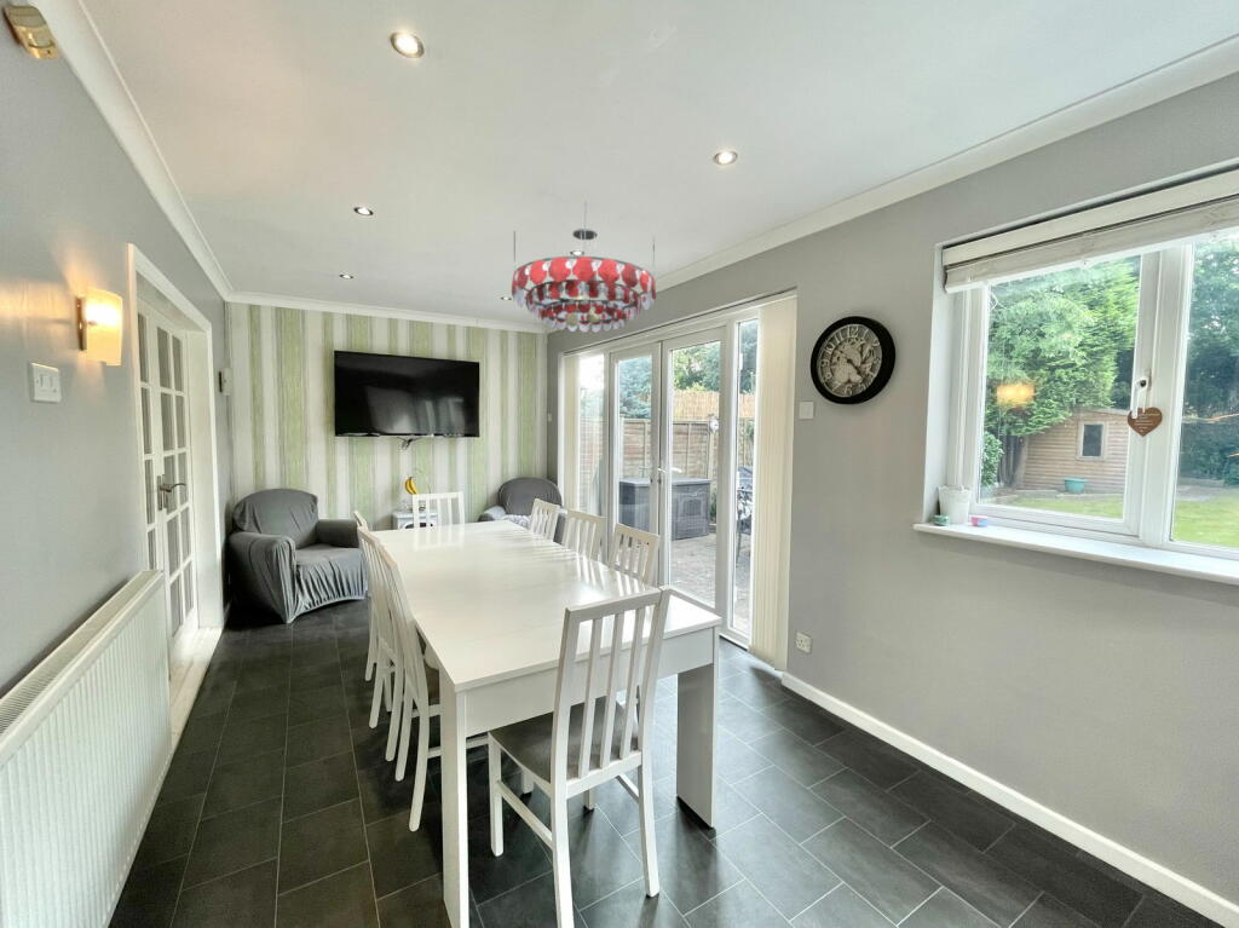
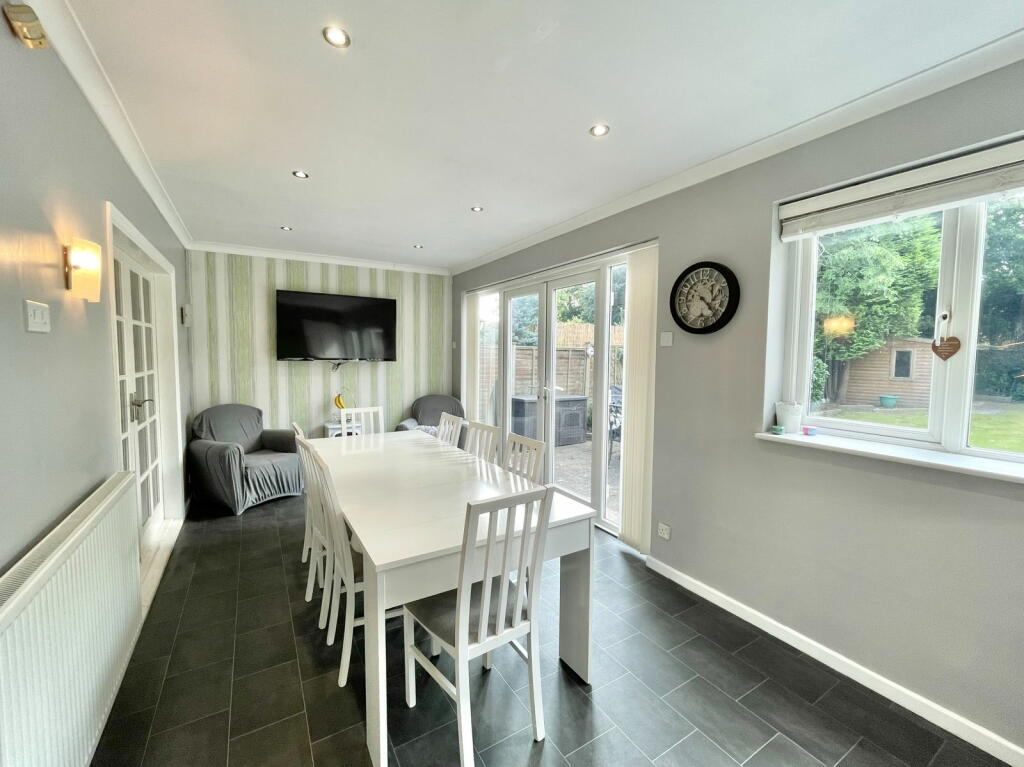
- chandelier [511,200,657,334]
